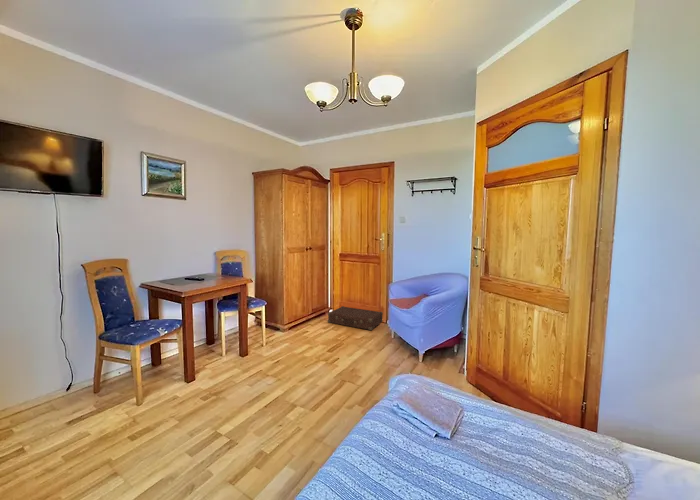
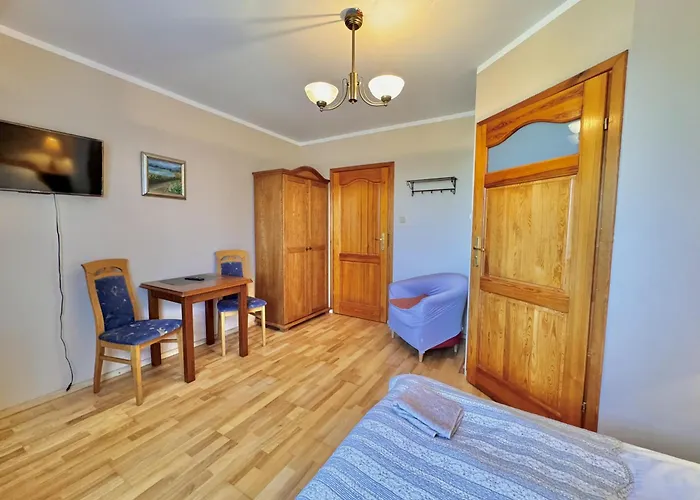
- suitcase [327,305,384,331]
